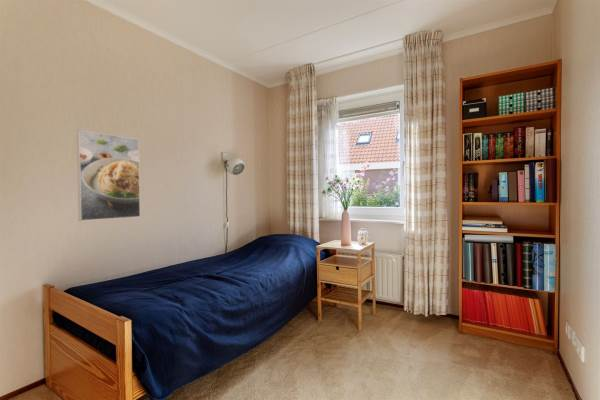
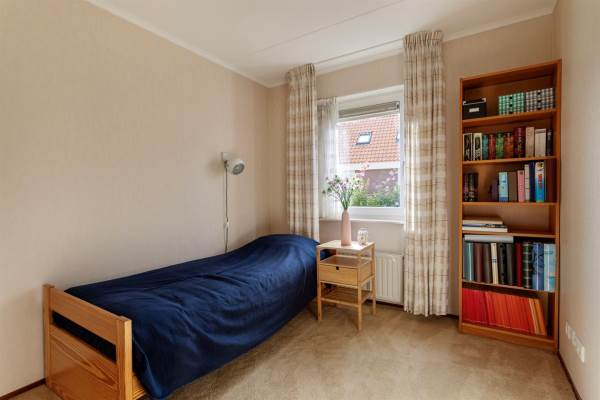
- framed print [76,129,141,222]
